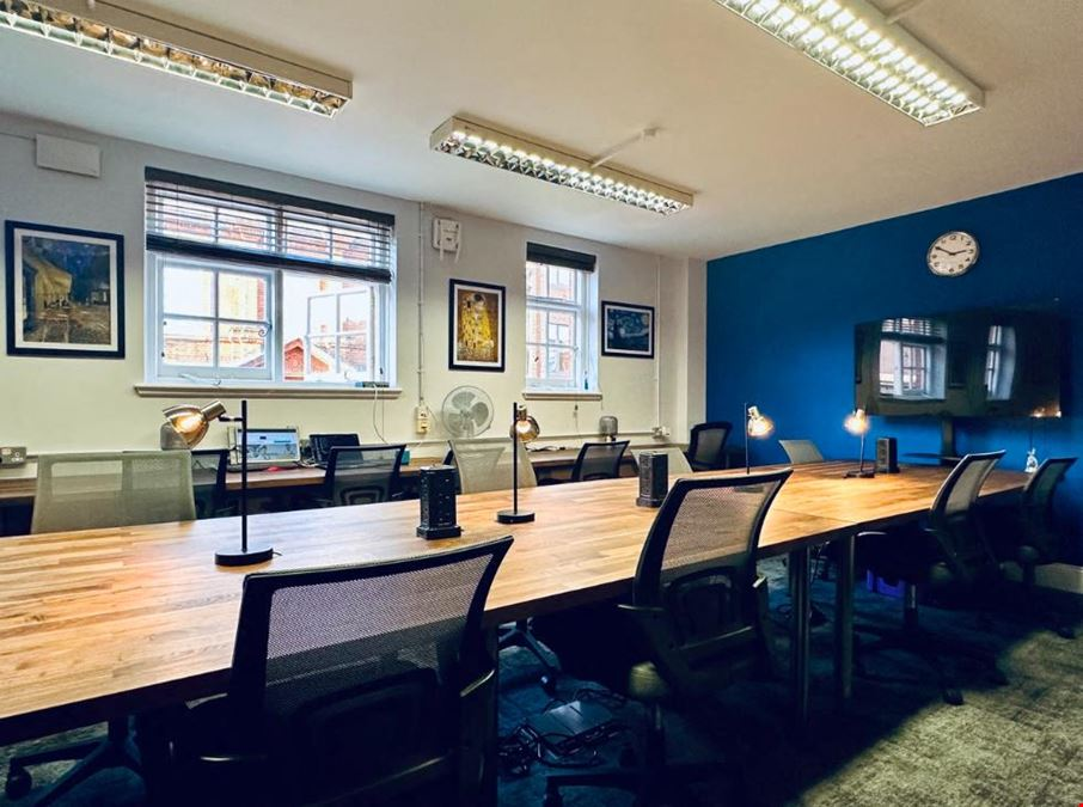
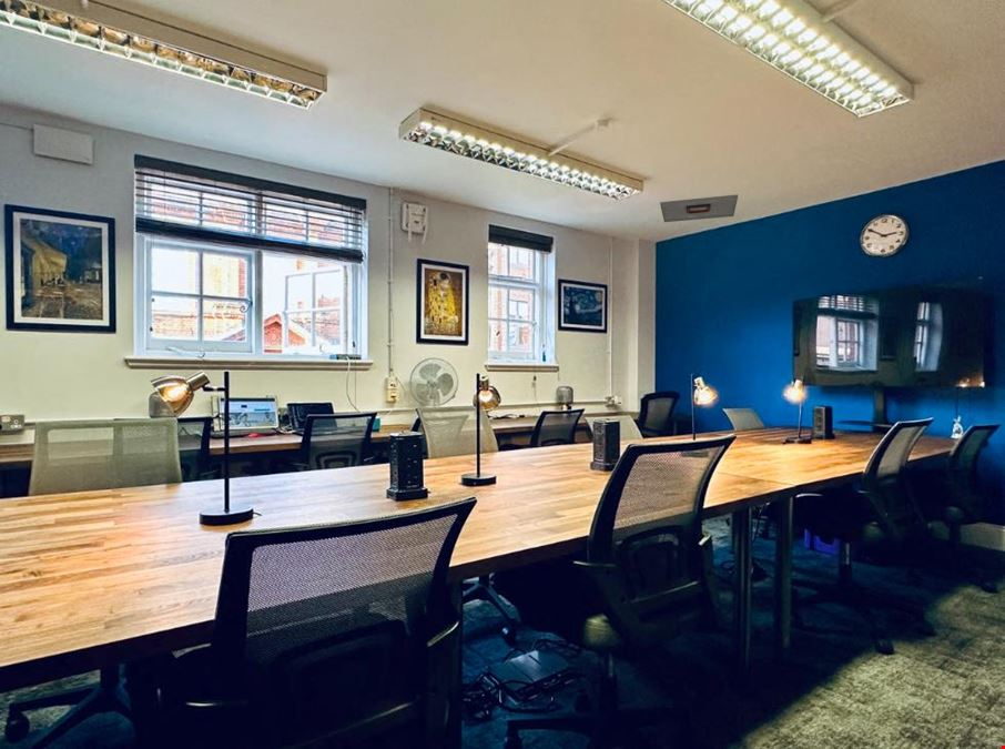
+ ceiling vent [659,193,739,223]
